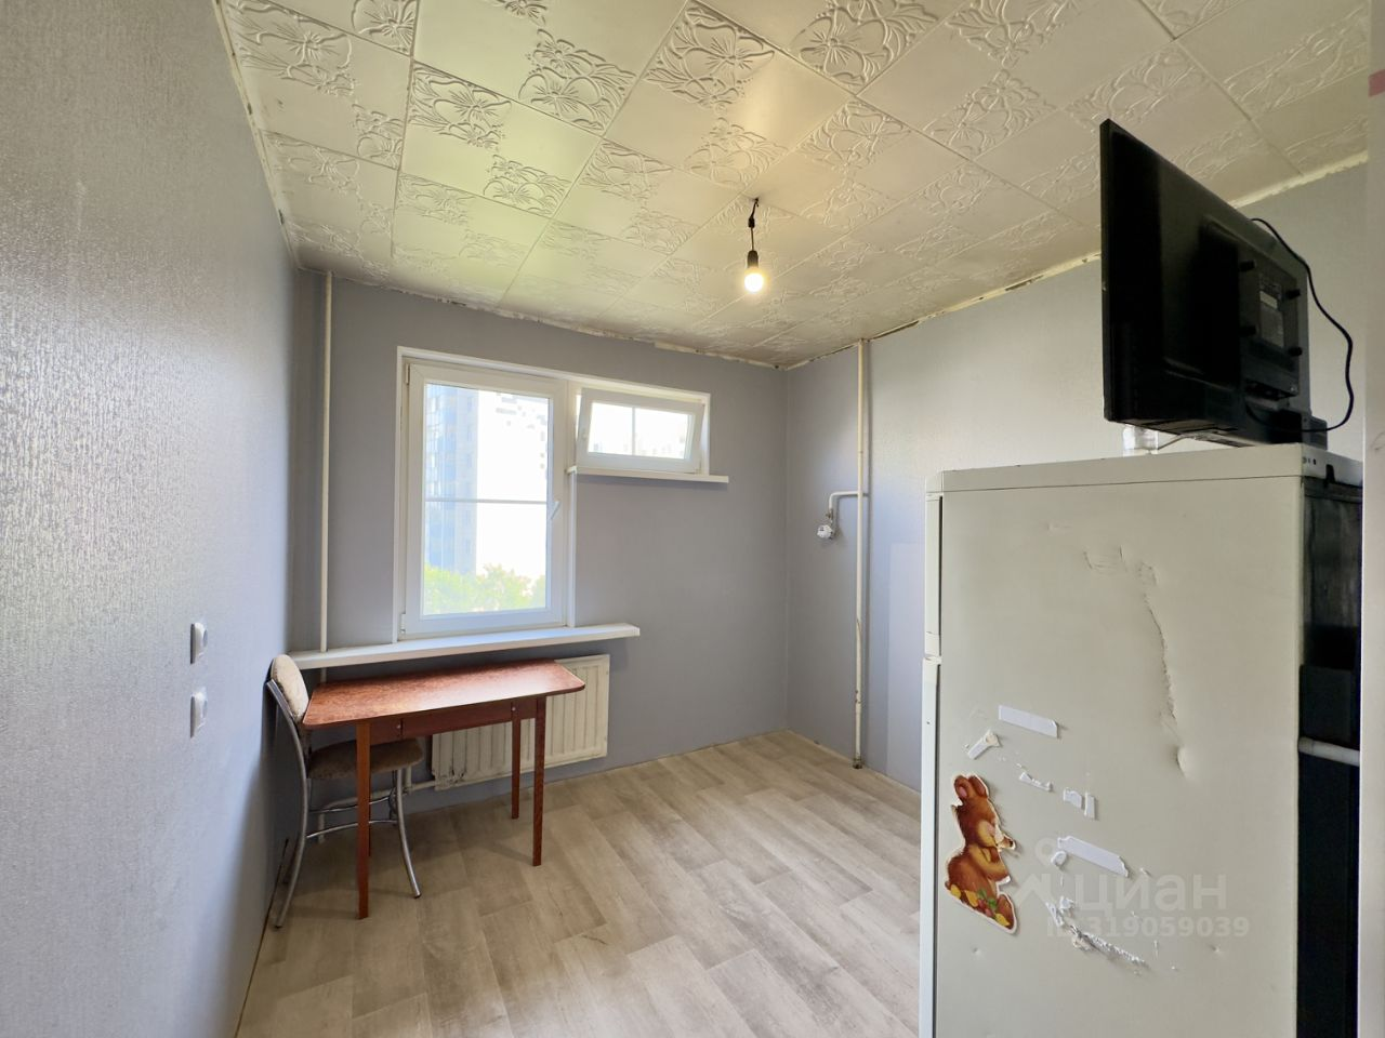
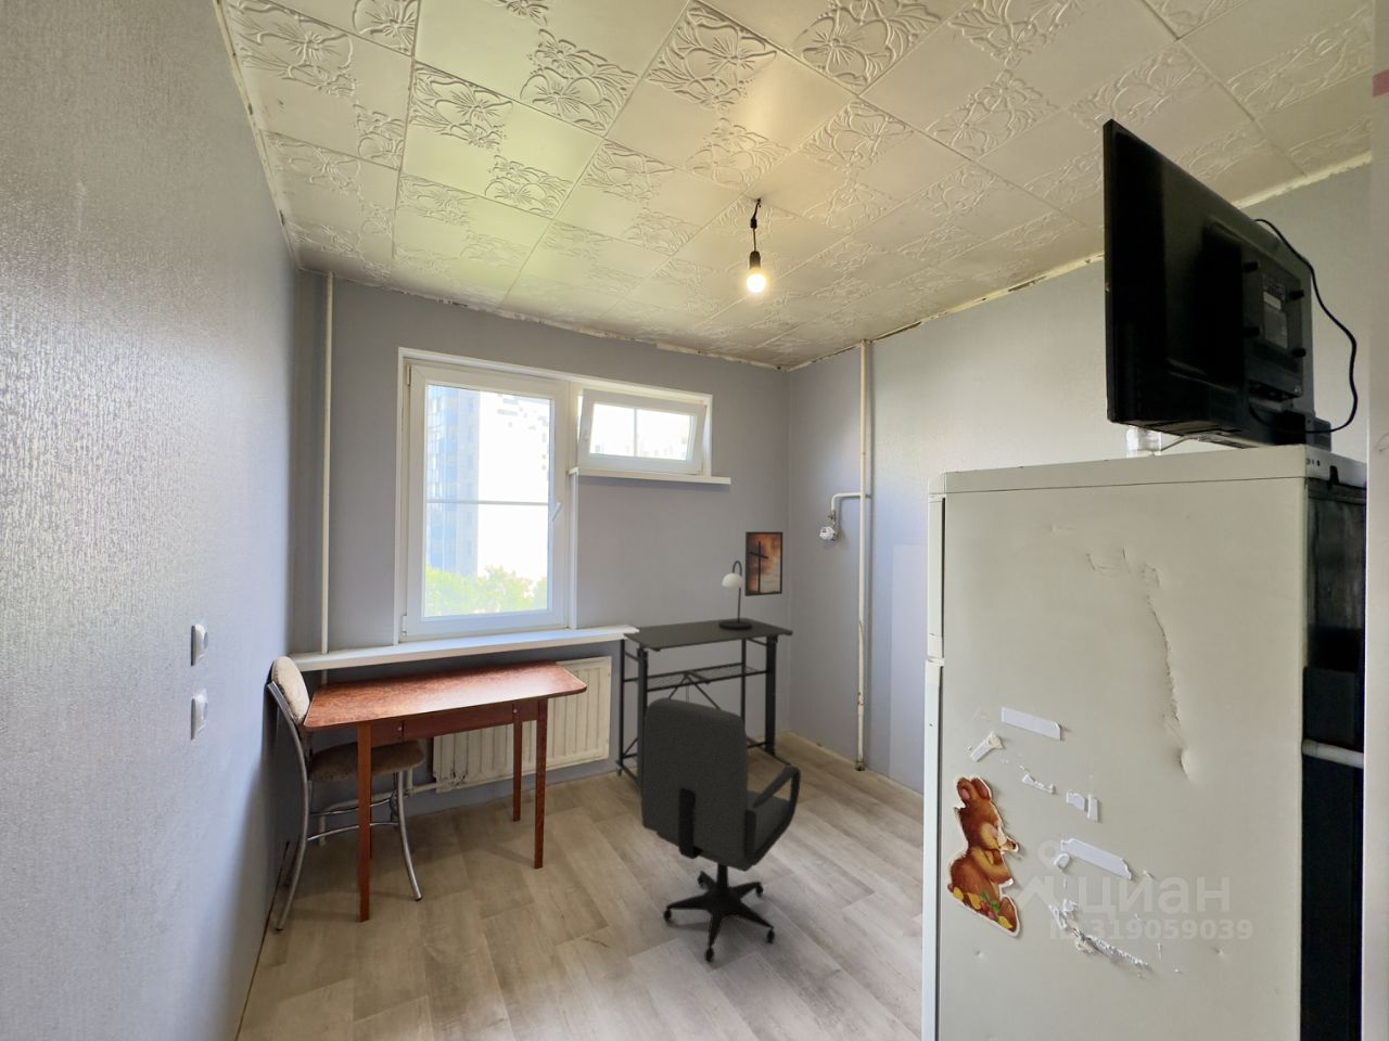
+ table lamp [719,560,752,630]
+ desk [615,617,794,791]
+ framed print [744,530,783,597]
+ office chair [640,697,802,963]
